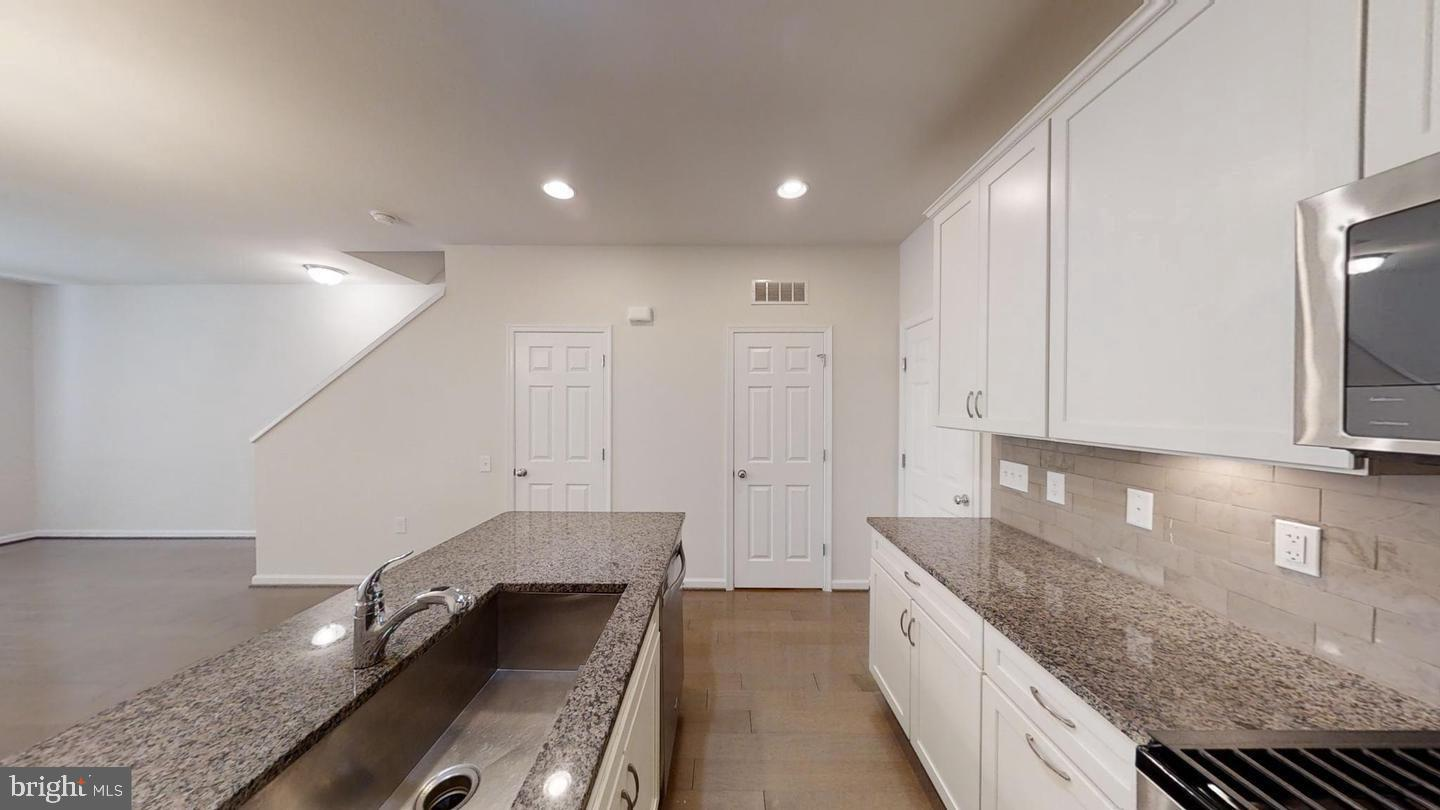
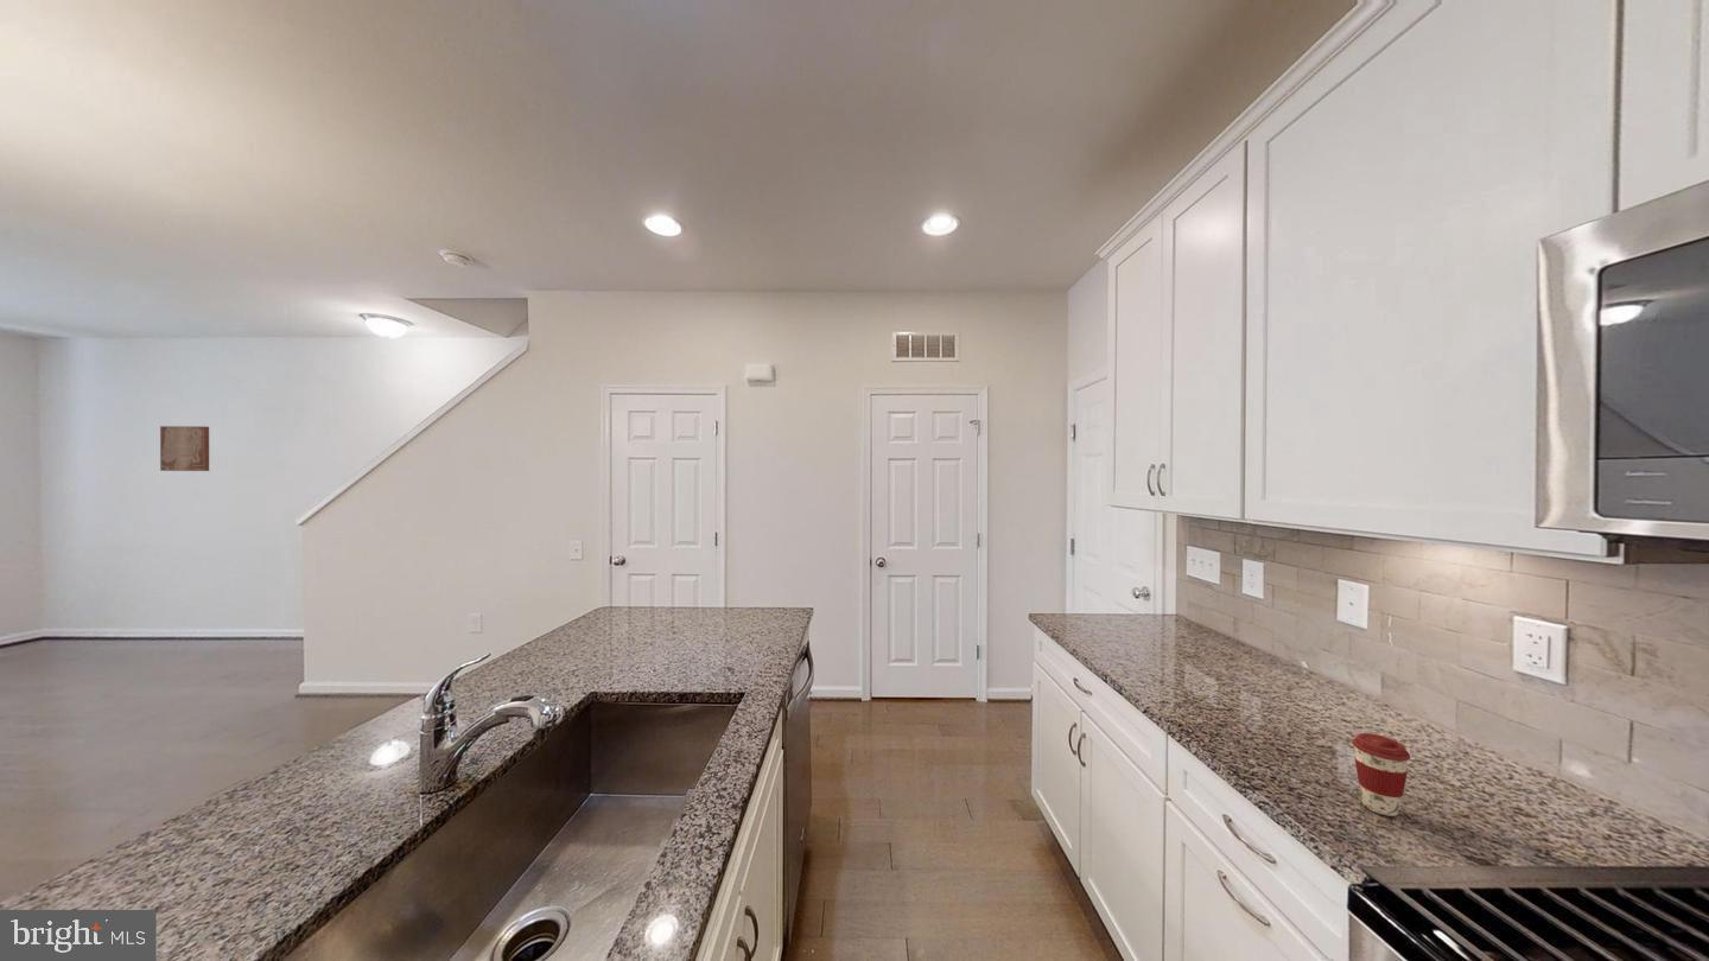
+ wall art [159,425,210,472]
+ coffee cup [1351,732,1411,817]
